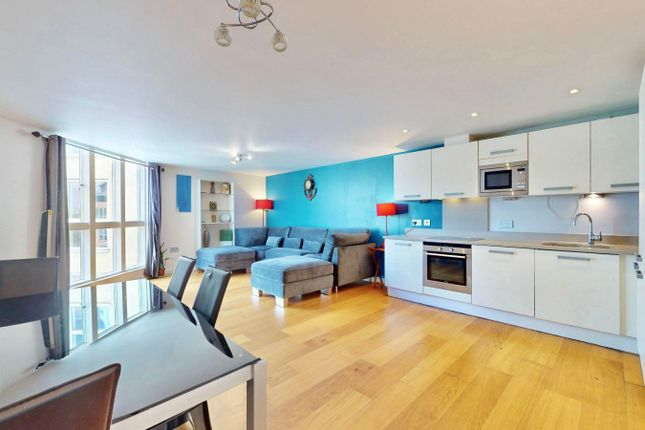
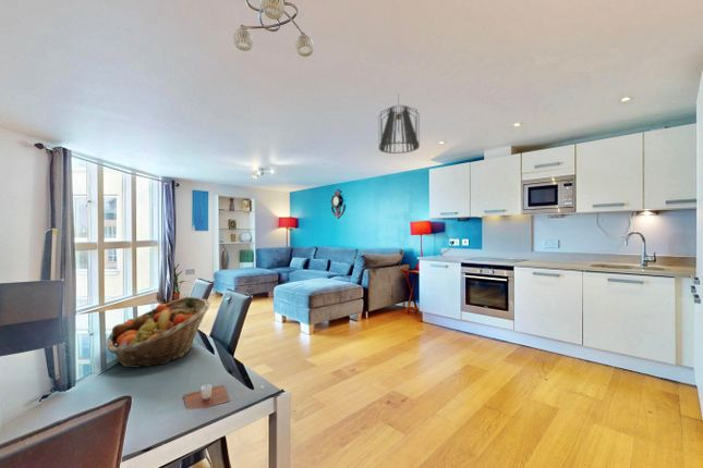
+ fruit basket [105,296,211,369]
+ pendant light [377,93,421,155]
+ cup [183,383,231,410]
